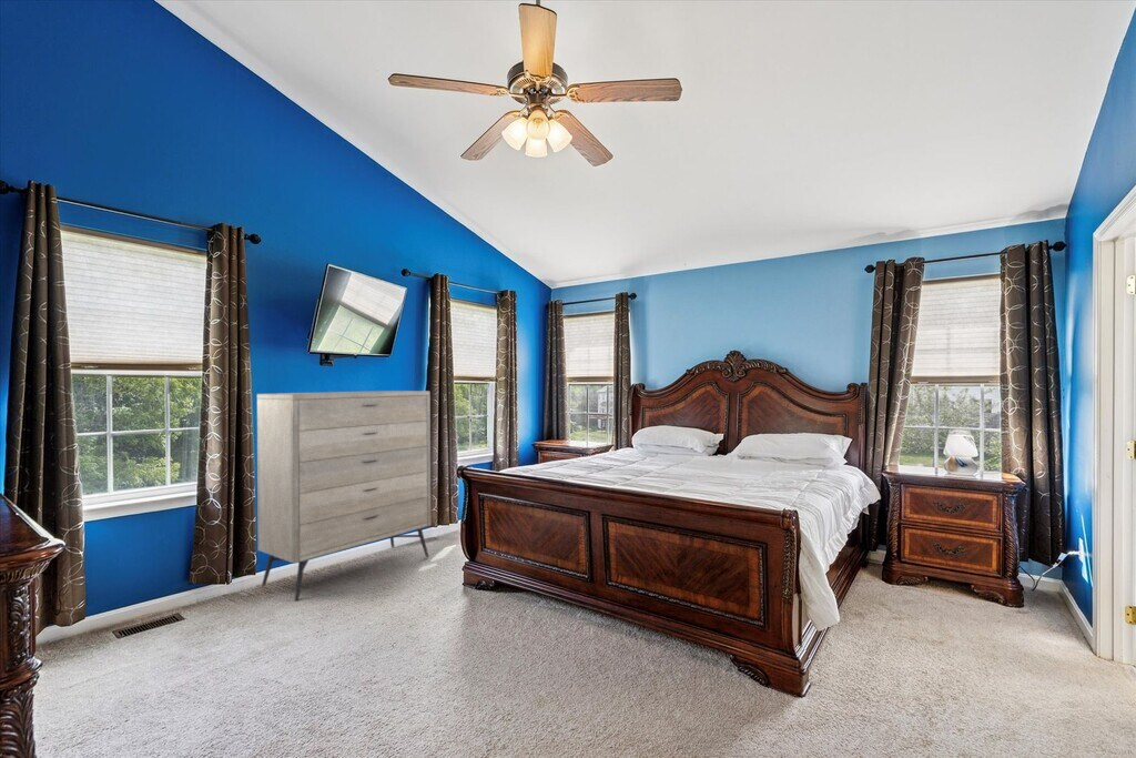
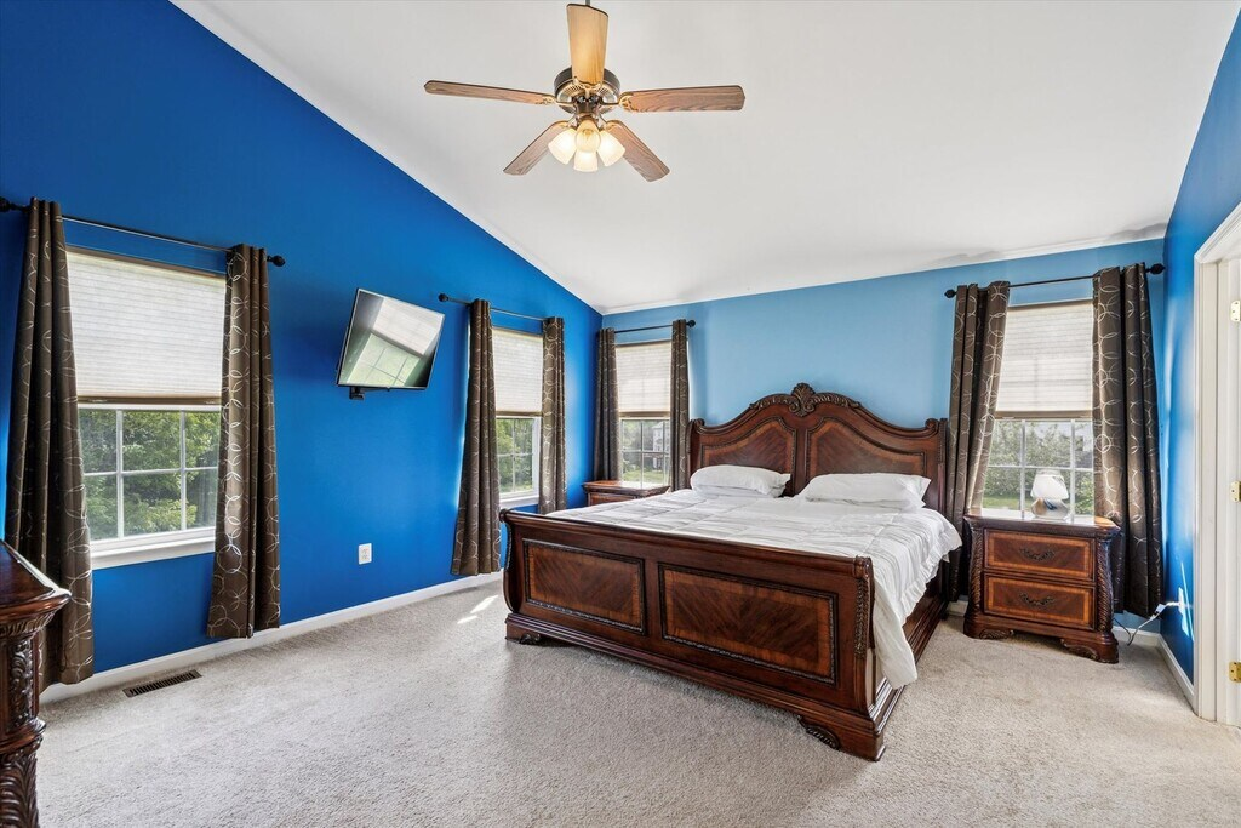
- dresser [256,390,432,603]
